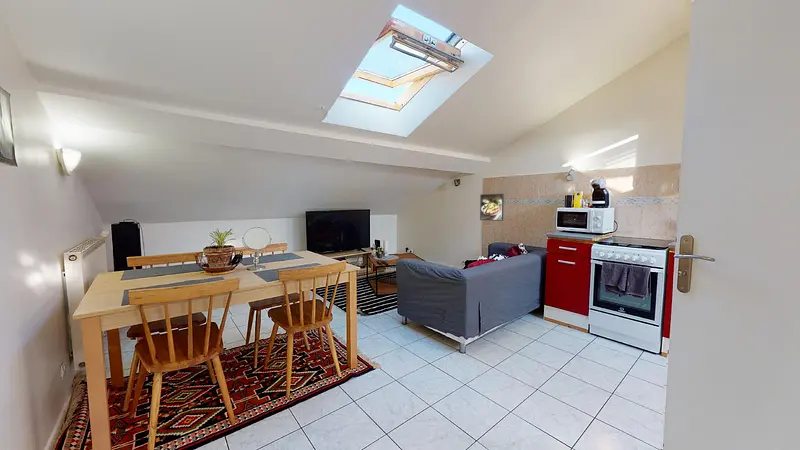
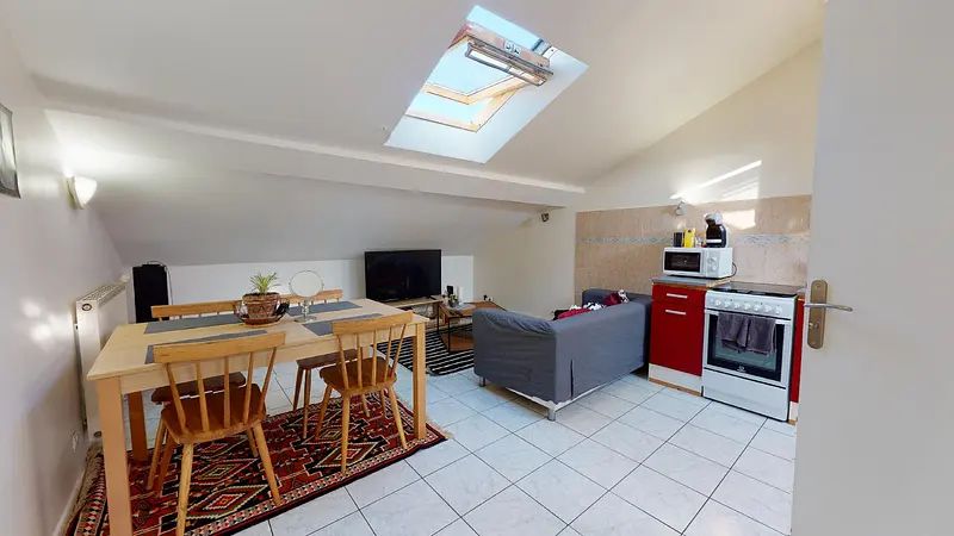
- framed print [479,193,505,222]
